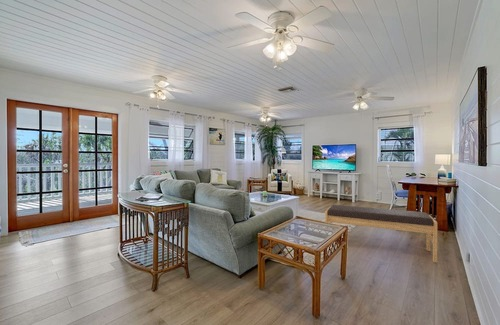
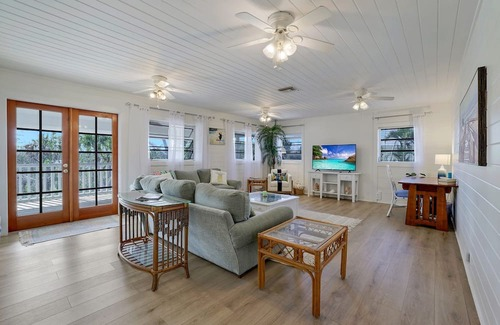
- bench [324,204,438,263]
